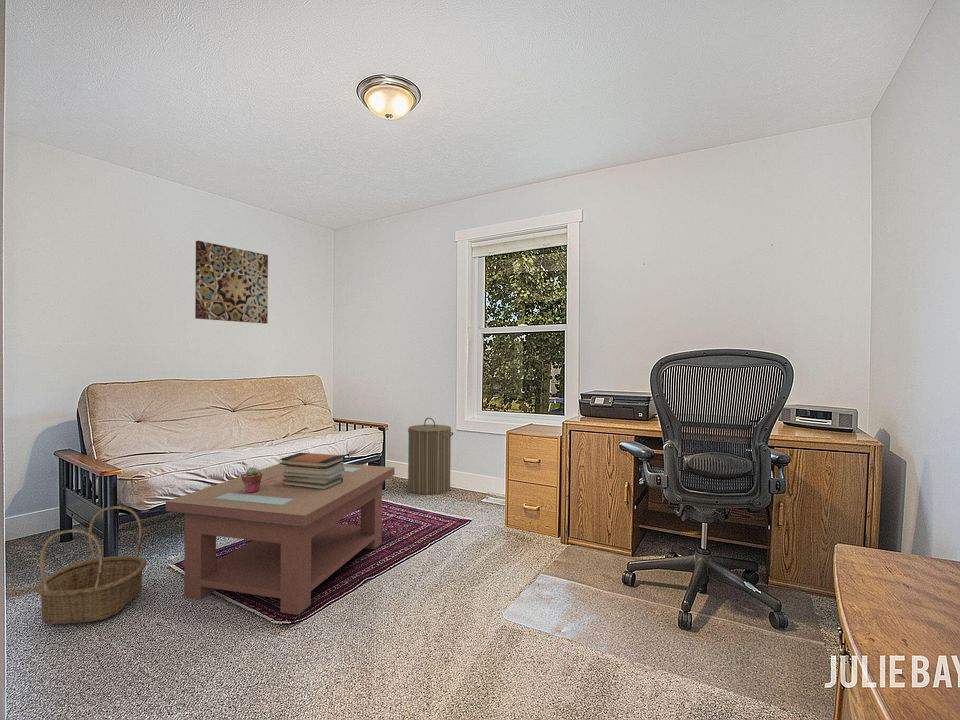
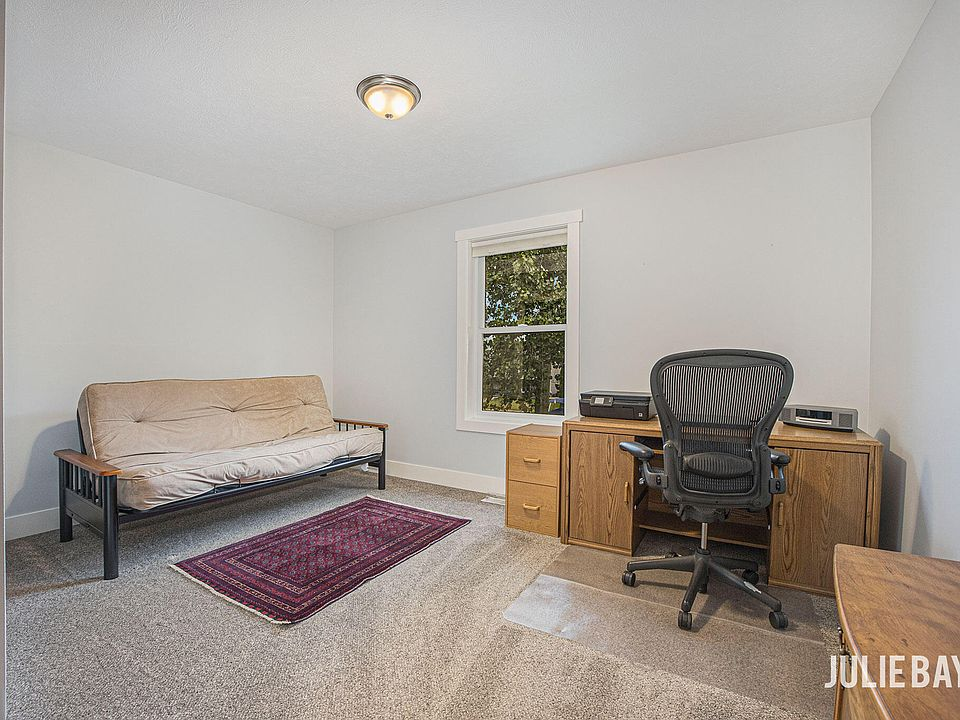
- potted succulent [241,466,262,493]
- wall art [194,240,269,325]
- coffee table [165,463,396,616]
- basket [35,505,148,625]
- book stack [278,452,346,490]
- laundry hamper [407,417,454,495]
